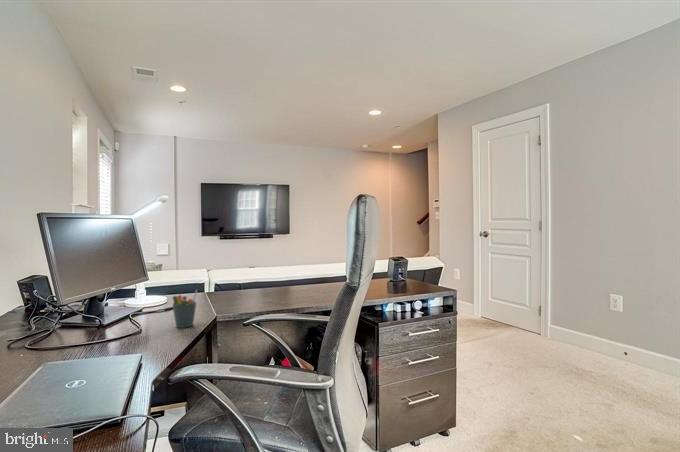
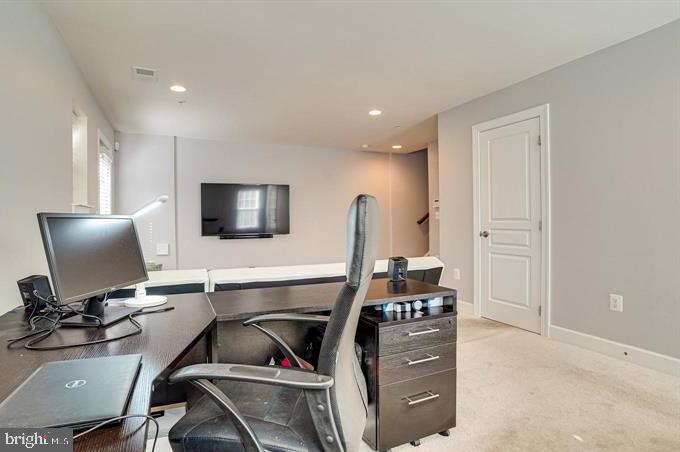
- pen holder [171,289,198,329]
